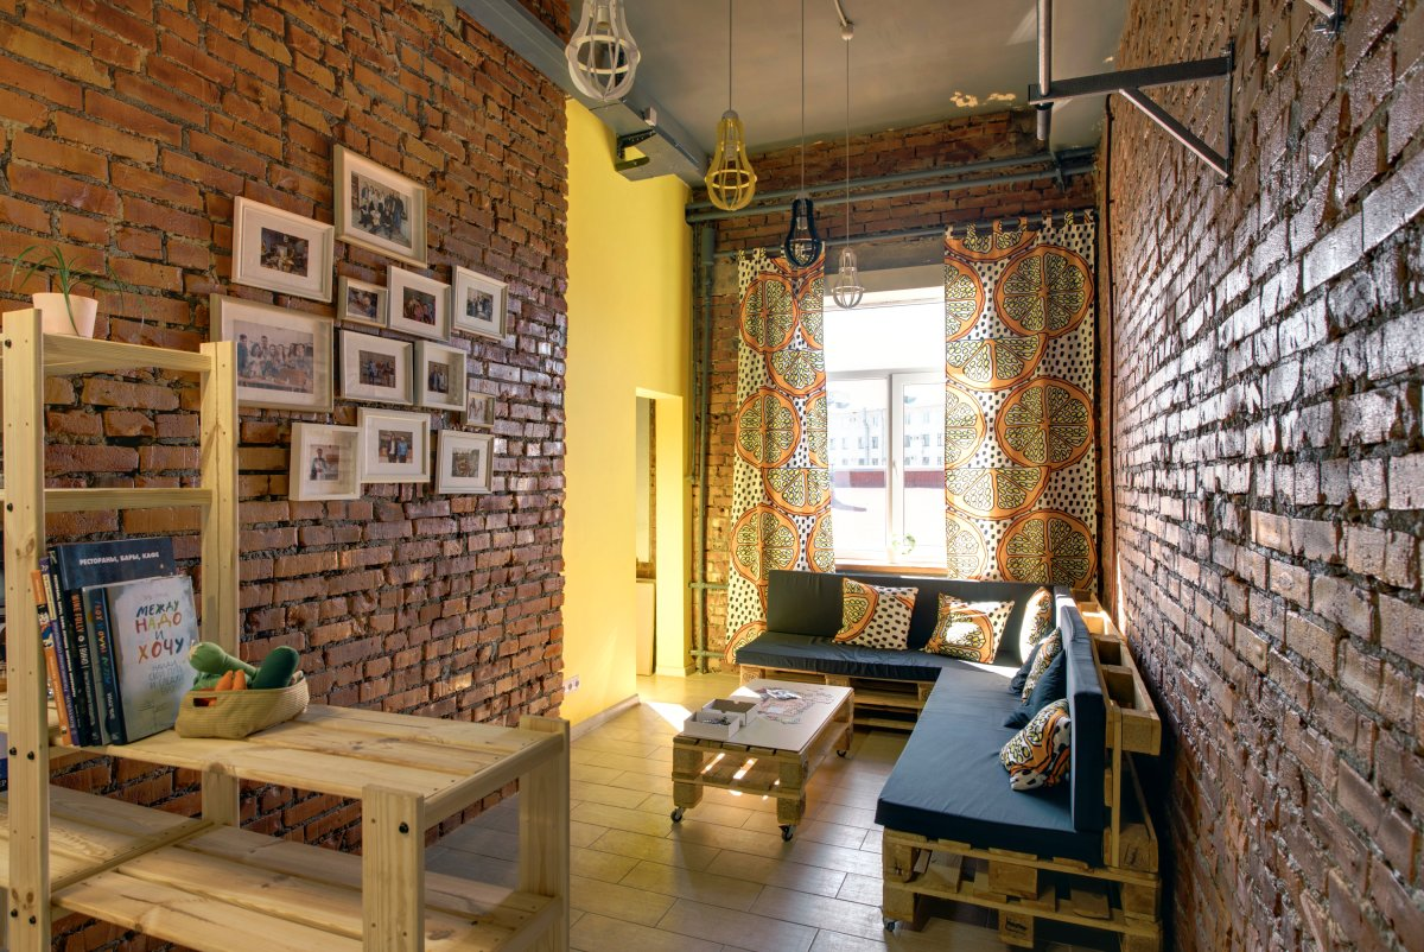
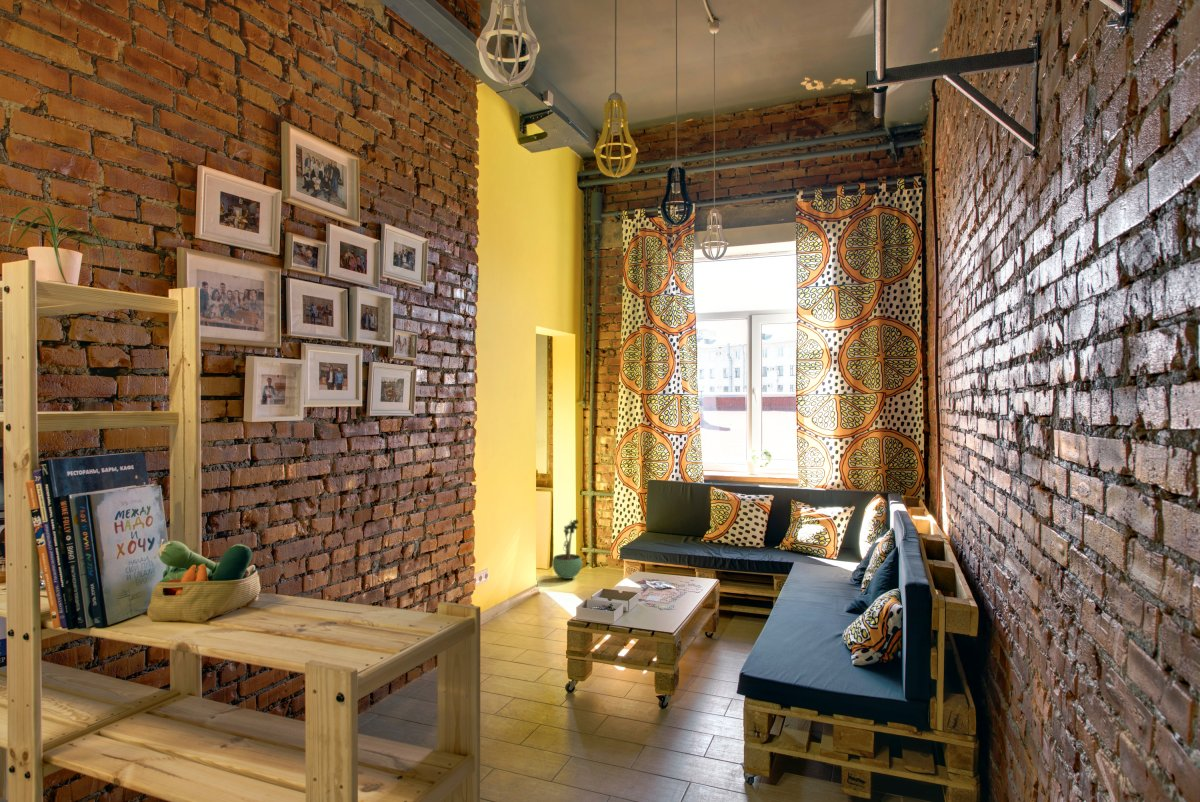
+ potted plant [551,518,583,580]
